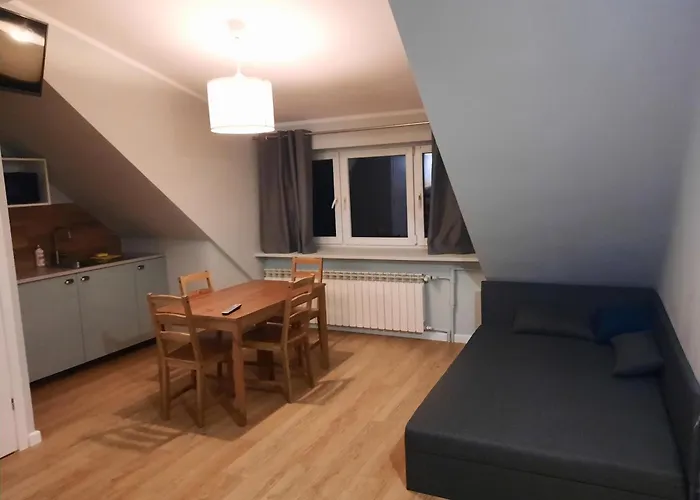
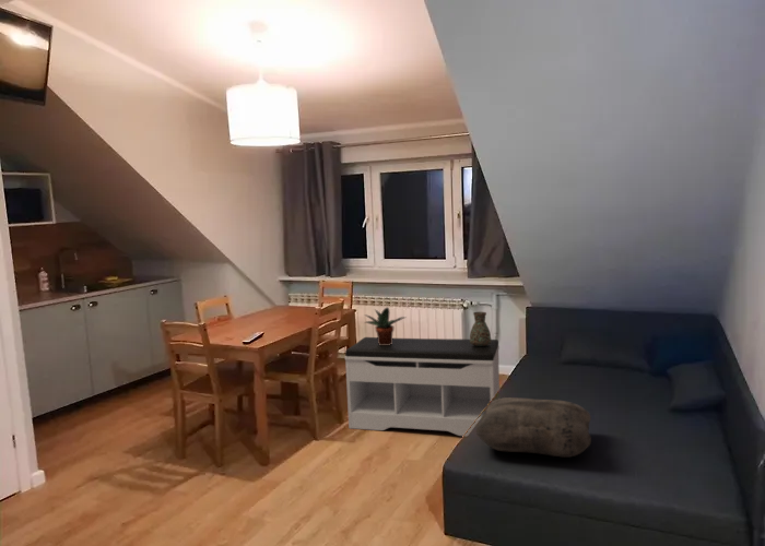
+ potted plant [363,306,407,345]
+ bench [343,336,501,437]
+ cushion [475,396,592,459]
+ decorative vase [469,311,492,346]
